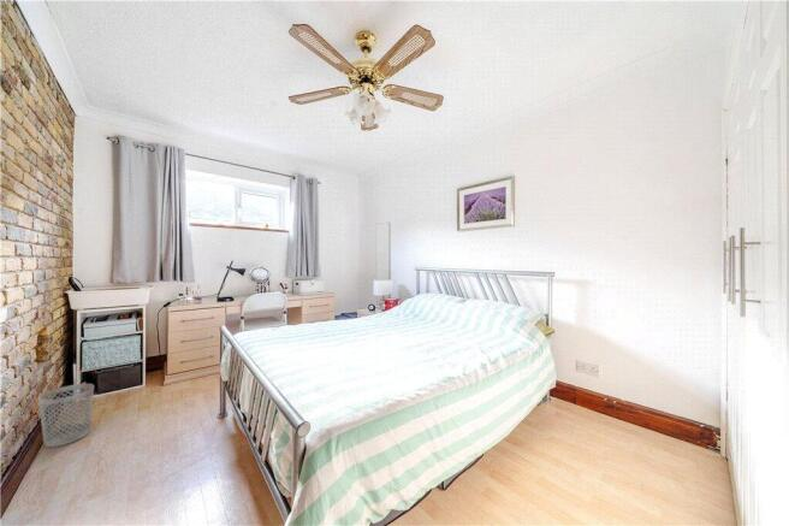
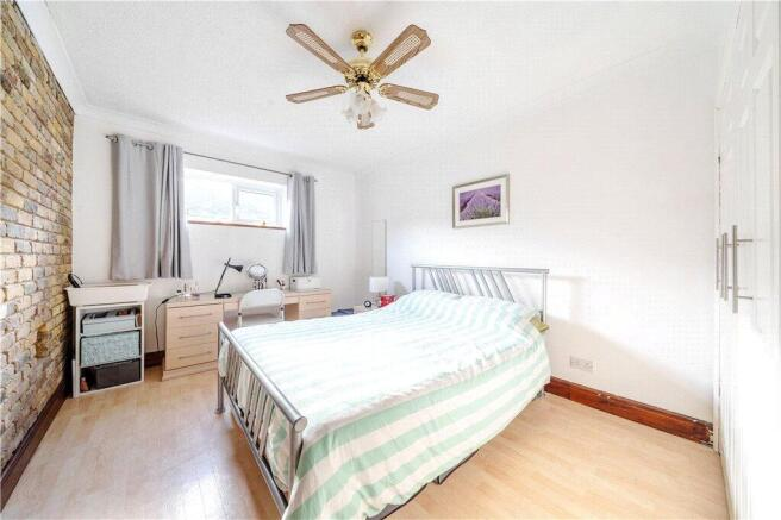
- wastebasket [37,383,95,448]
